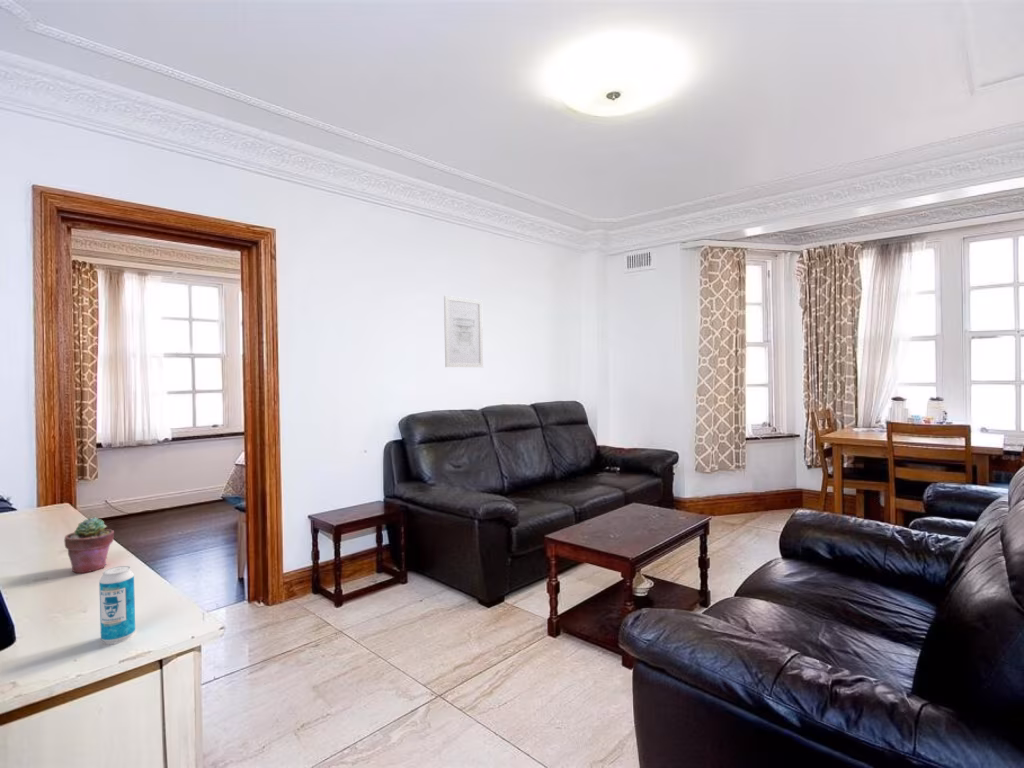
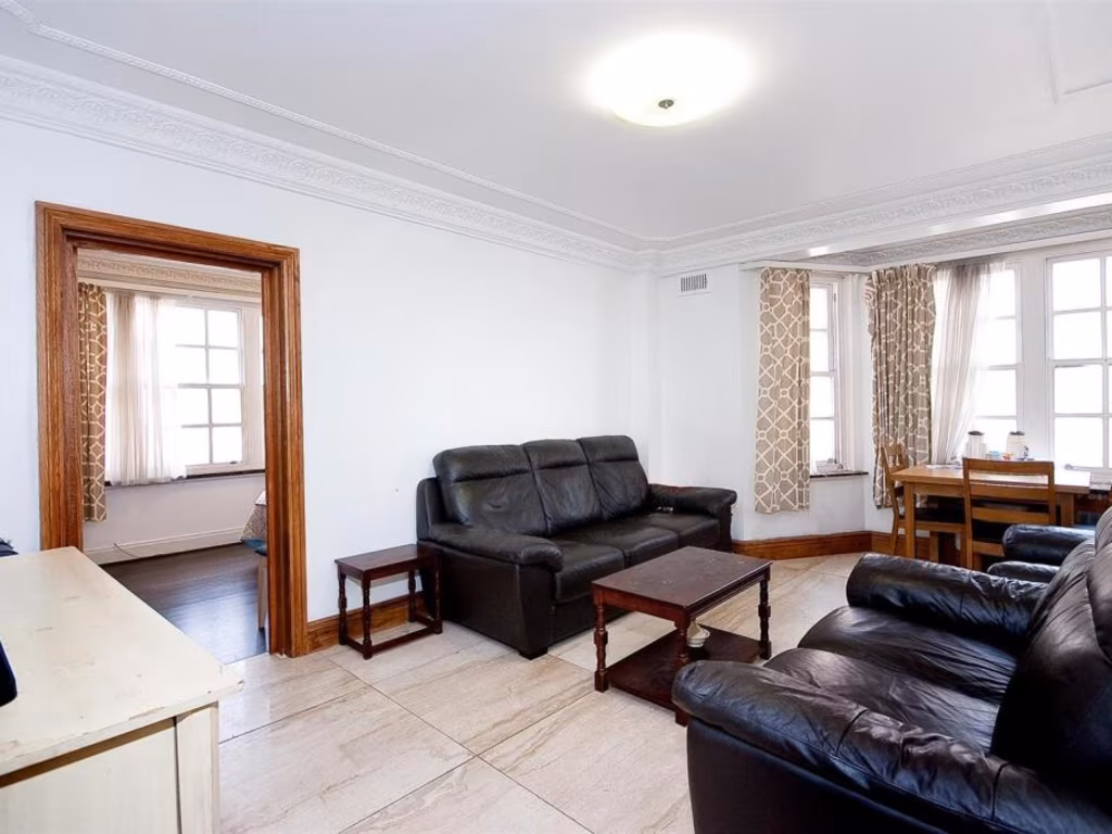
- beverage can [98,565,136,645]
- potted succulent [63,516,115,575]
- wall art [443,295,484,368]
